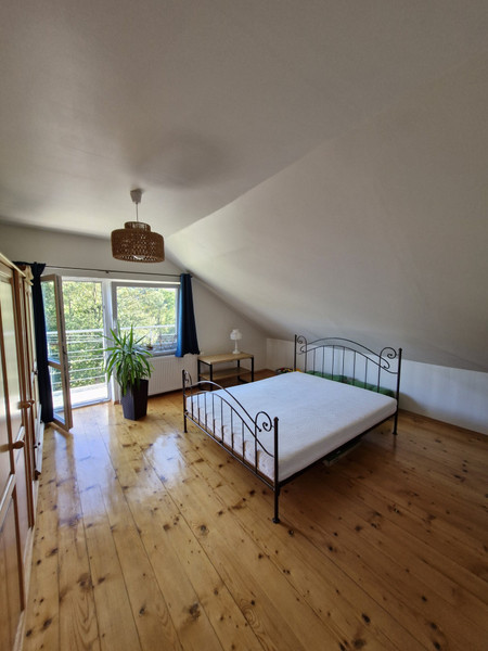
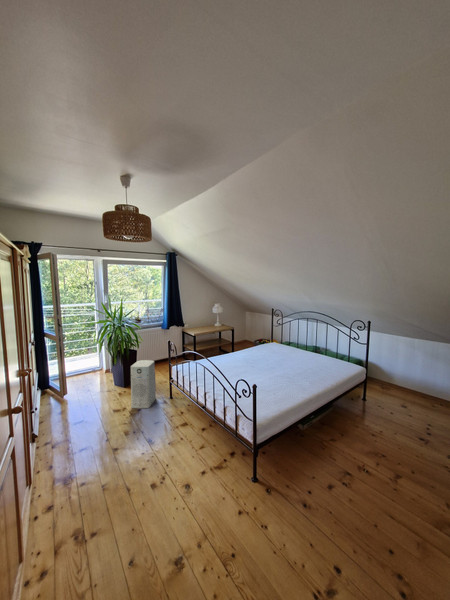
+ air purifier [130,359,157,409]
